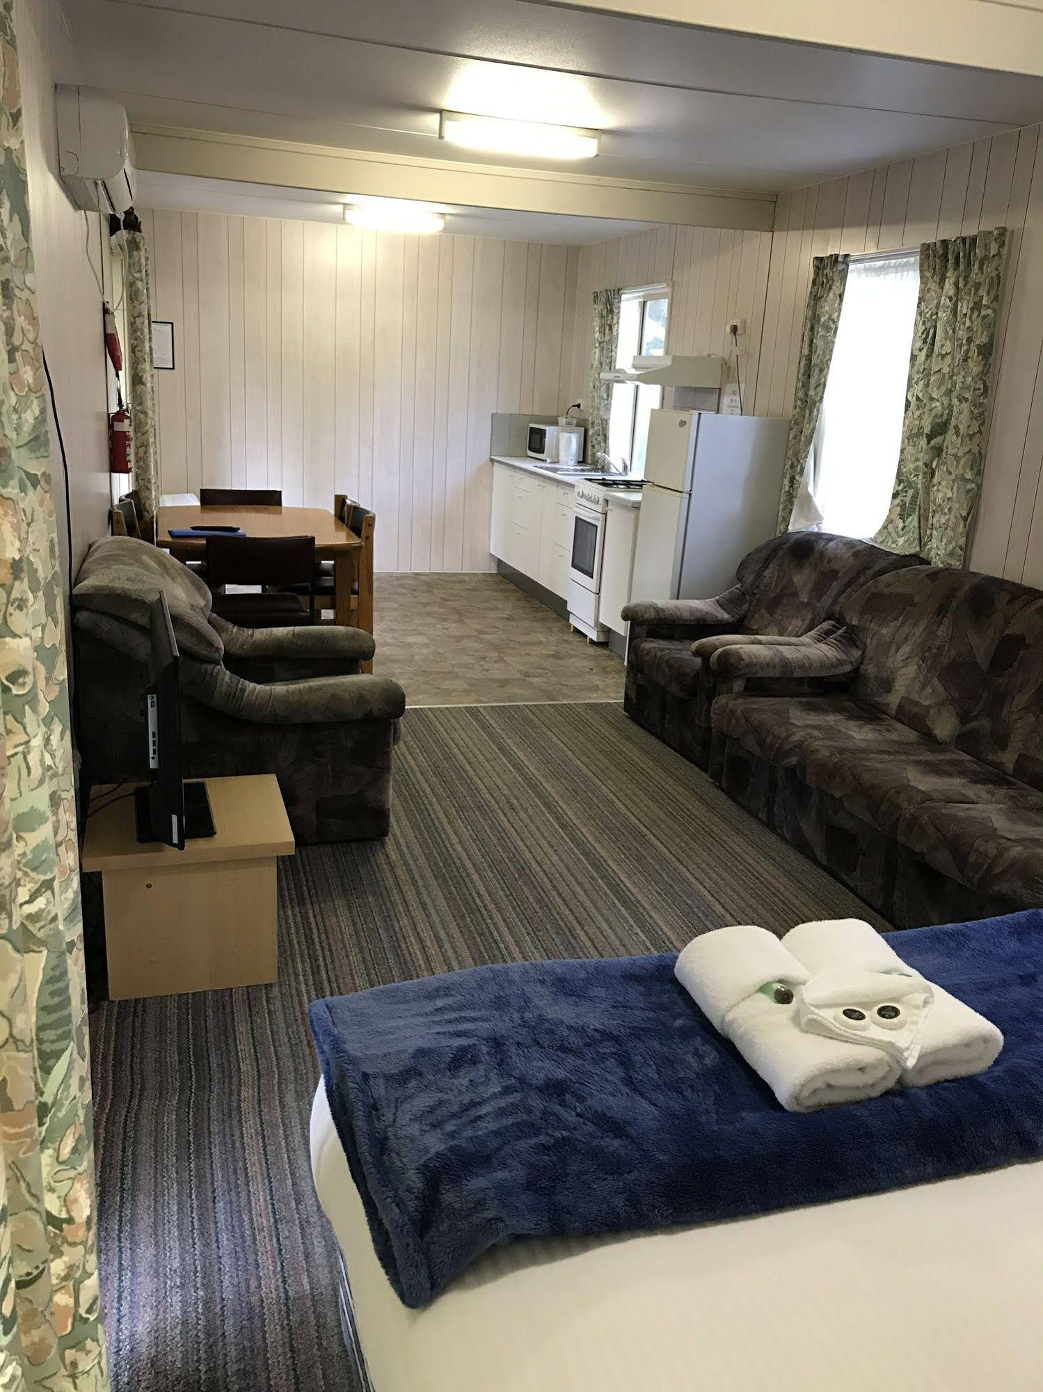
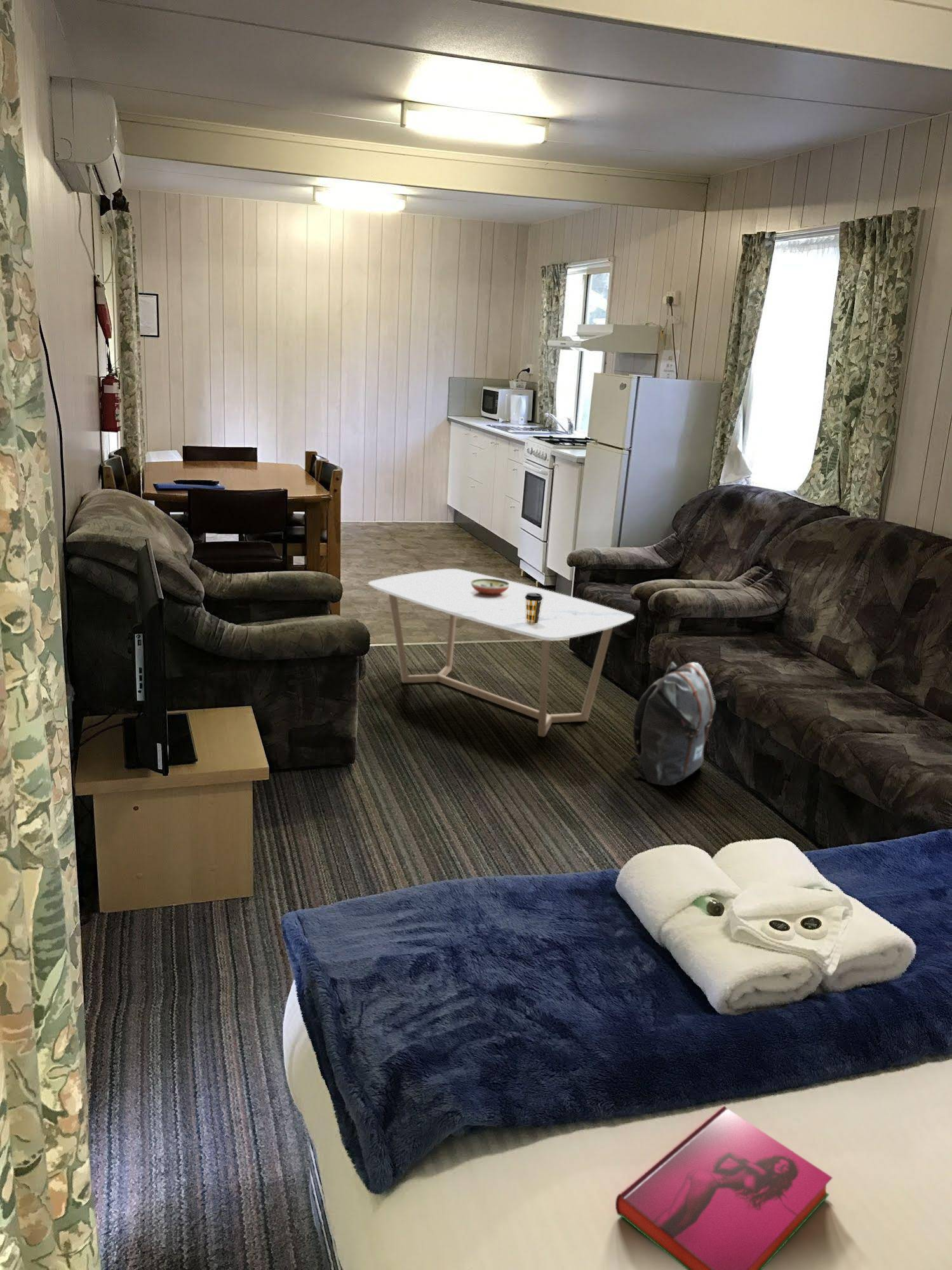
+ coffee cup [525,593,543,624]
+ coffee table [368,568,635,738]
+ backpack [629,661,716,787]
+ decorative bowl [470,578,511,595]
+ hardback book [615,1105,833,1270]
